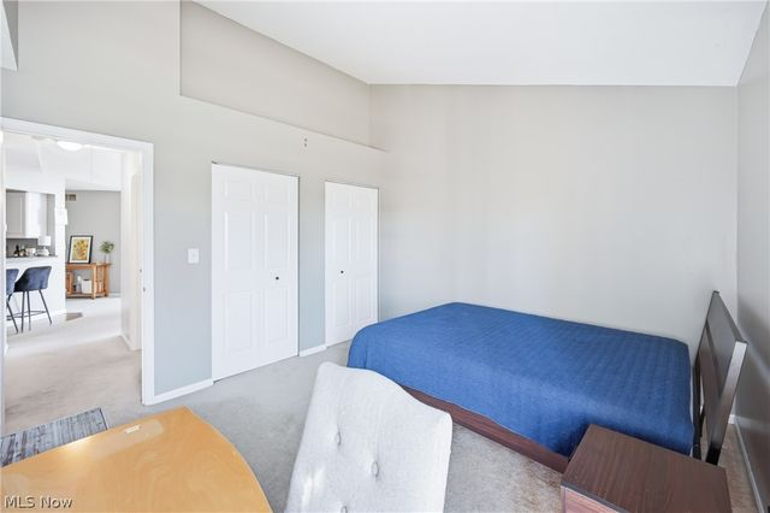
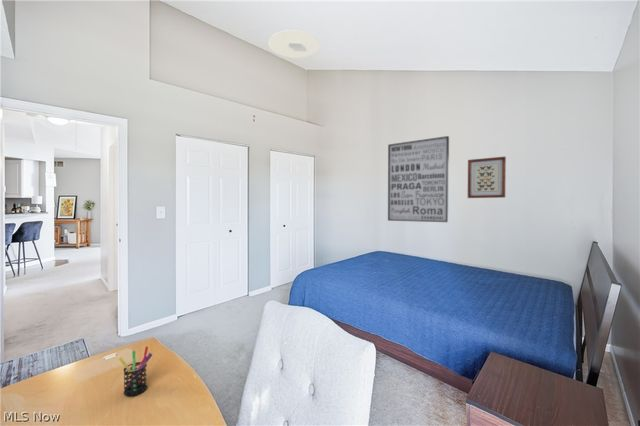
+ wall art [467,156,507,199]
+ ceiling light [268,29,320,59]
+ wall art [387,135,450,223]
+ pen holder [117,346,153,397]
